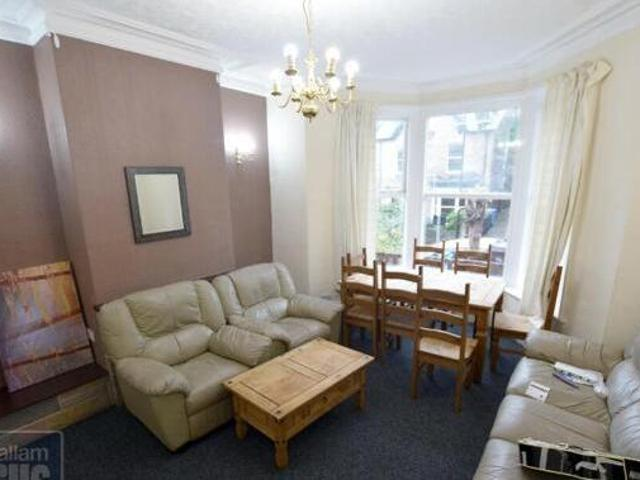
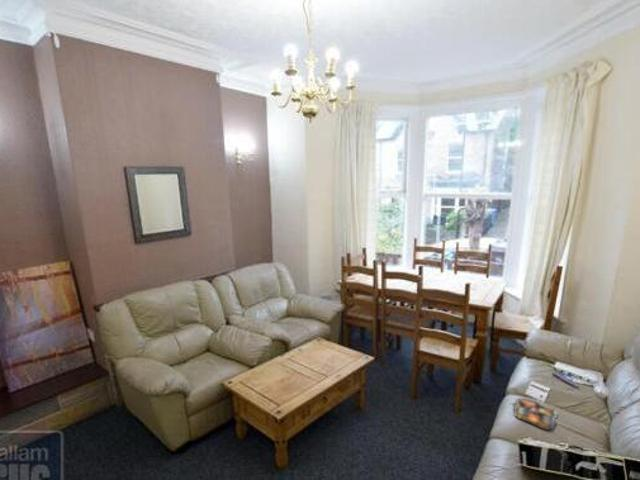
+ magazine [512,397,559,431]
